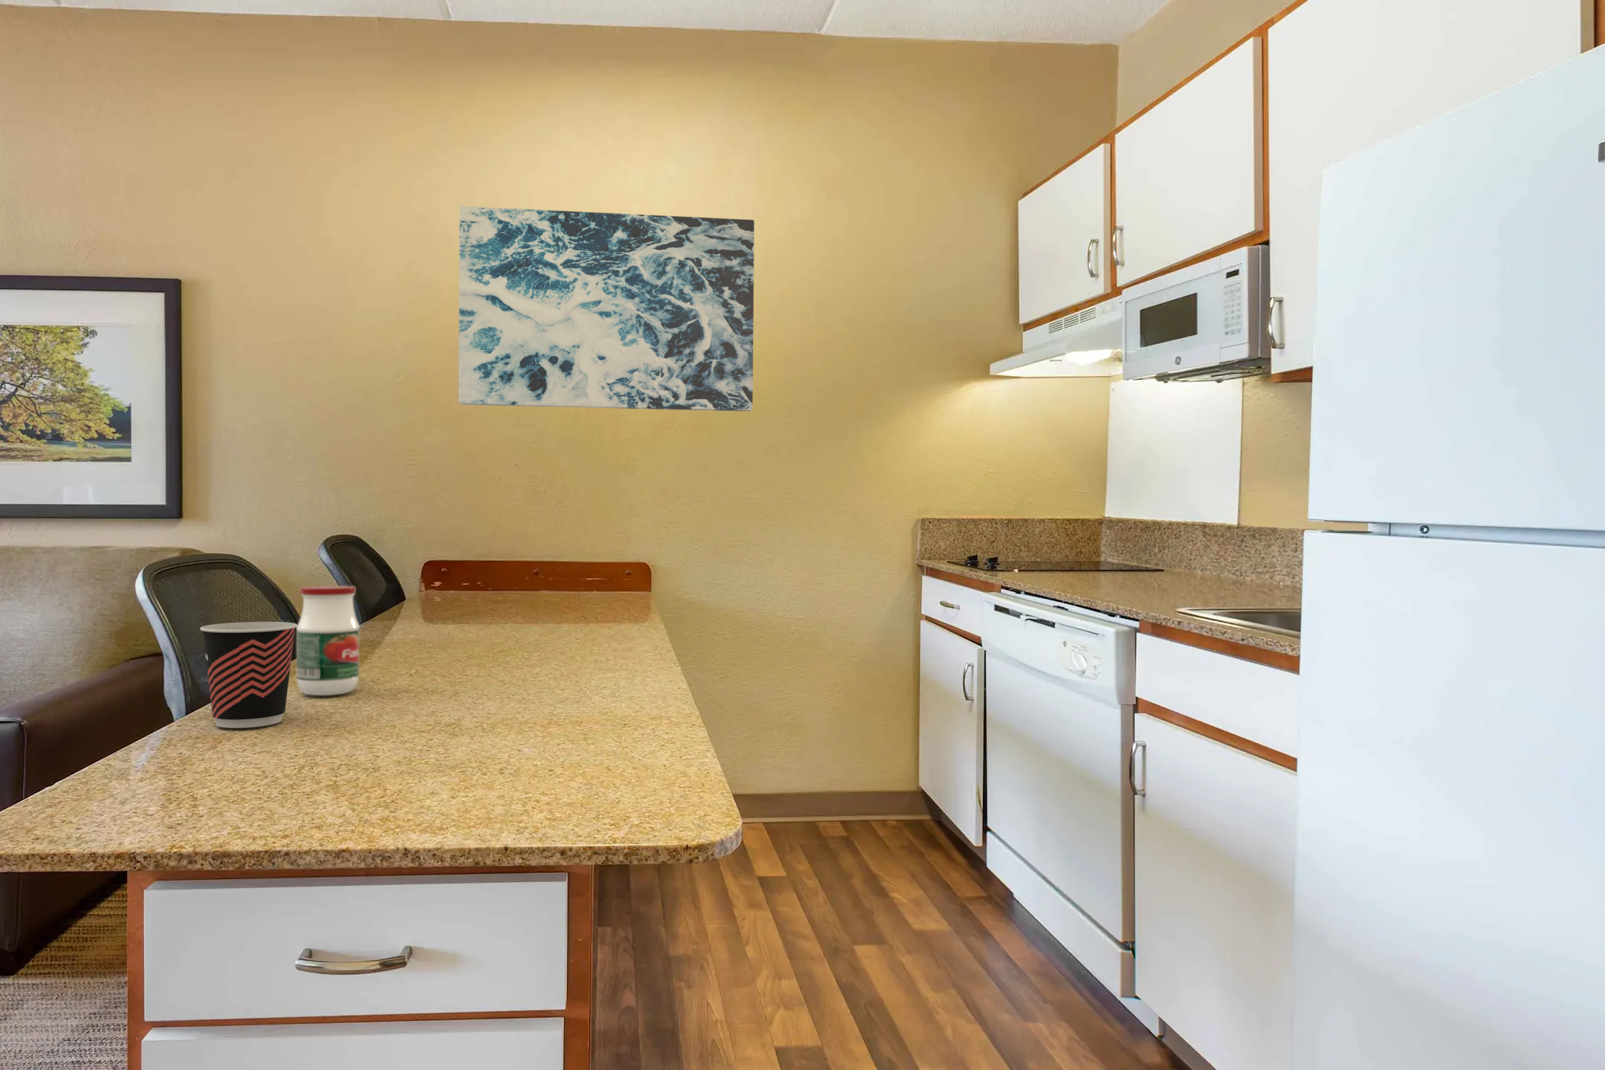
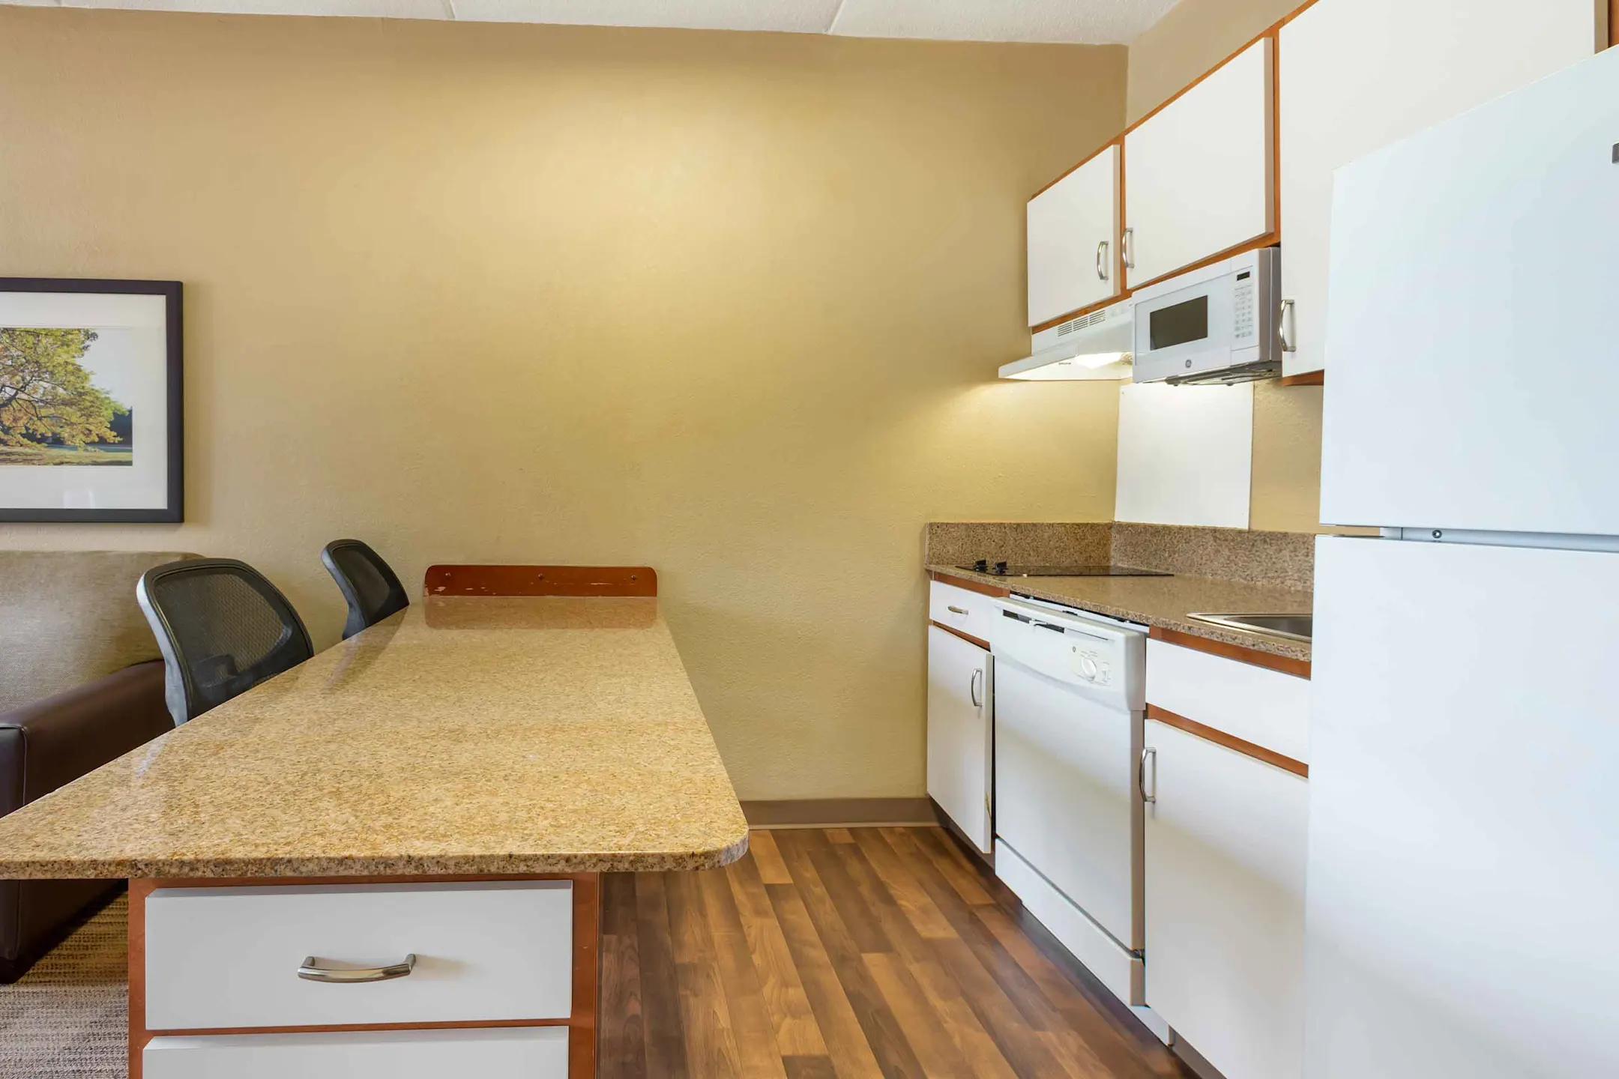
- jar [296,585,361,696]
- cup [199,621,297,728]
- wall art [457,205,755,412]
